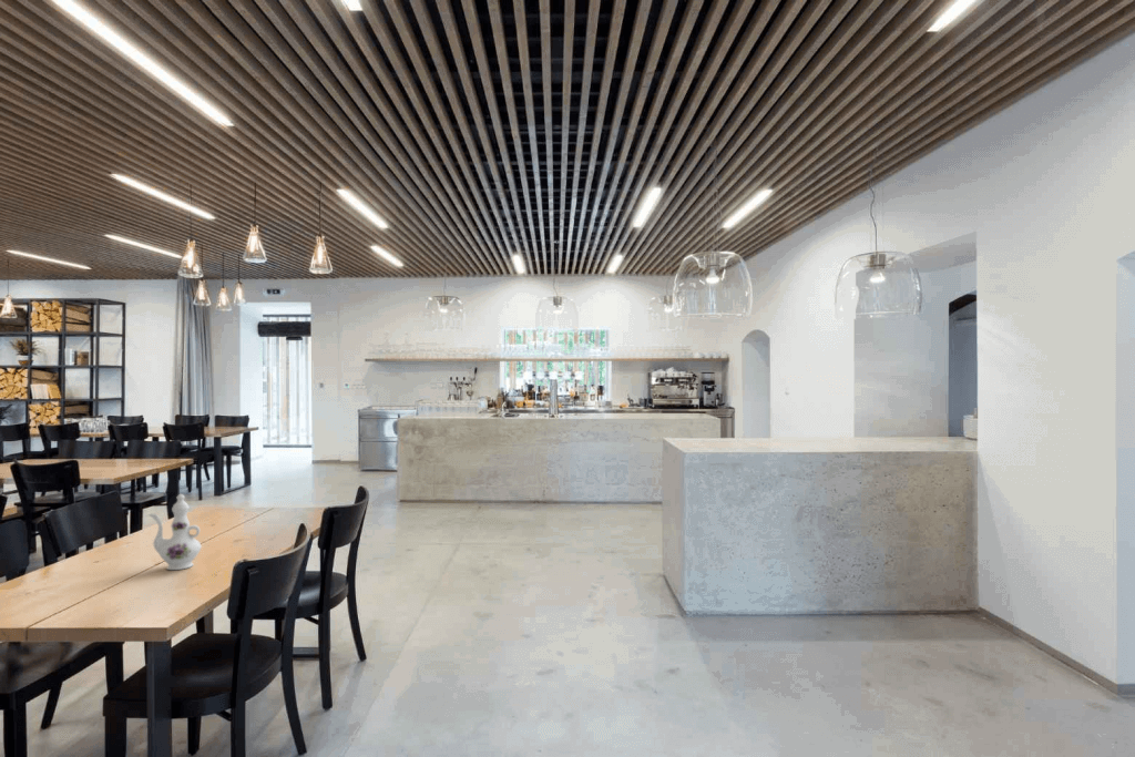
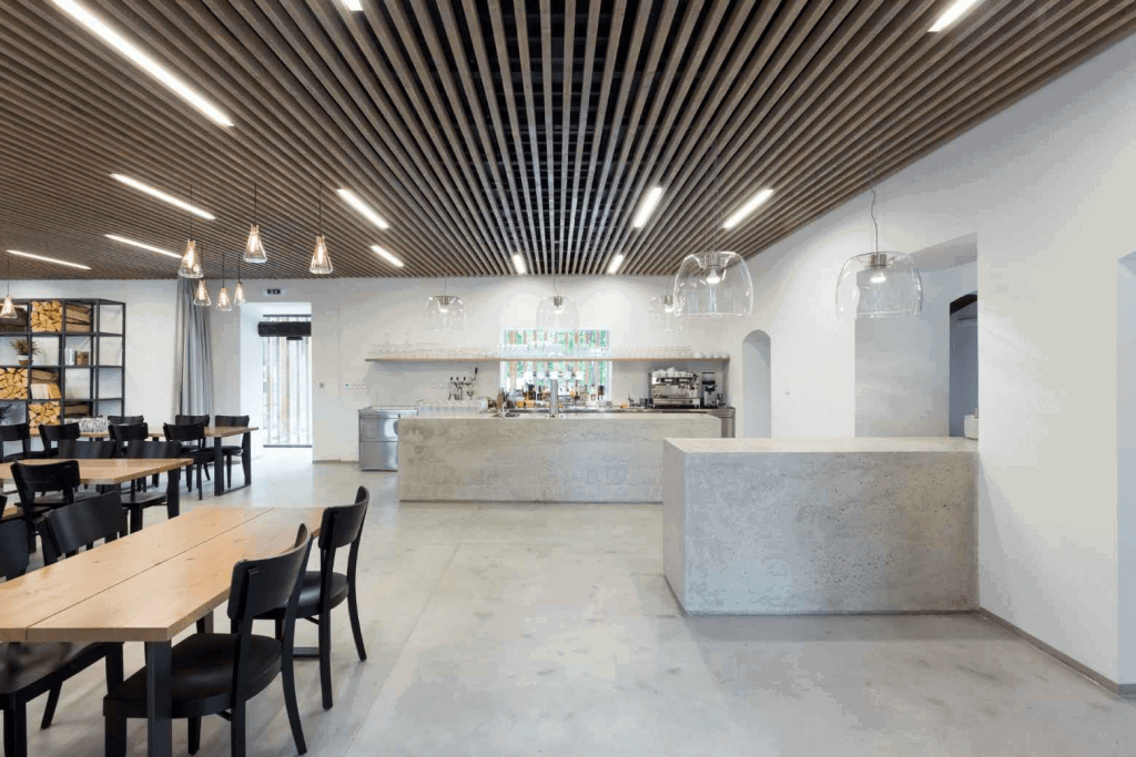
- chinaware [147,493,203,571]
